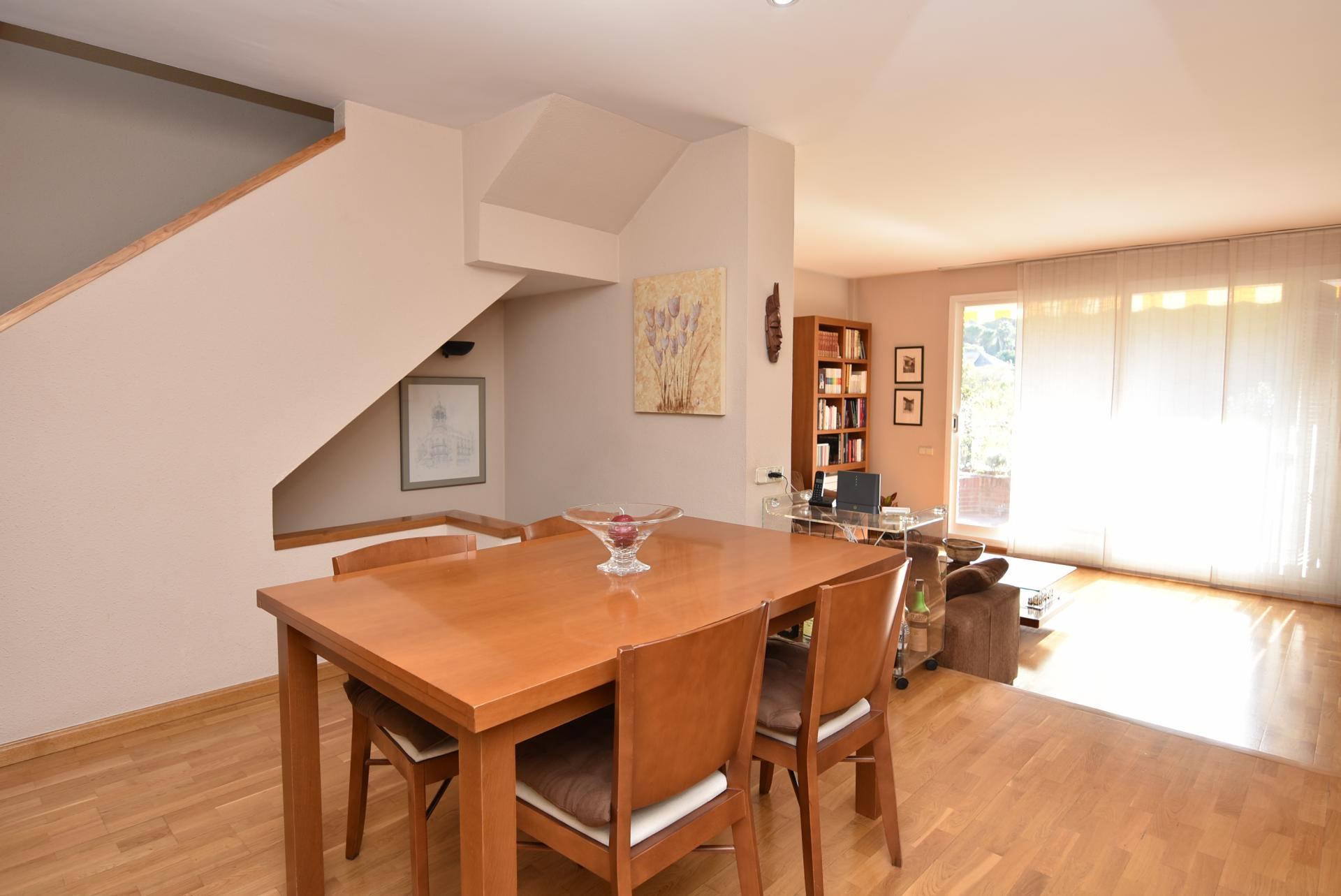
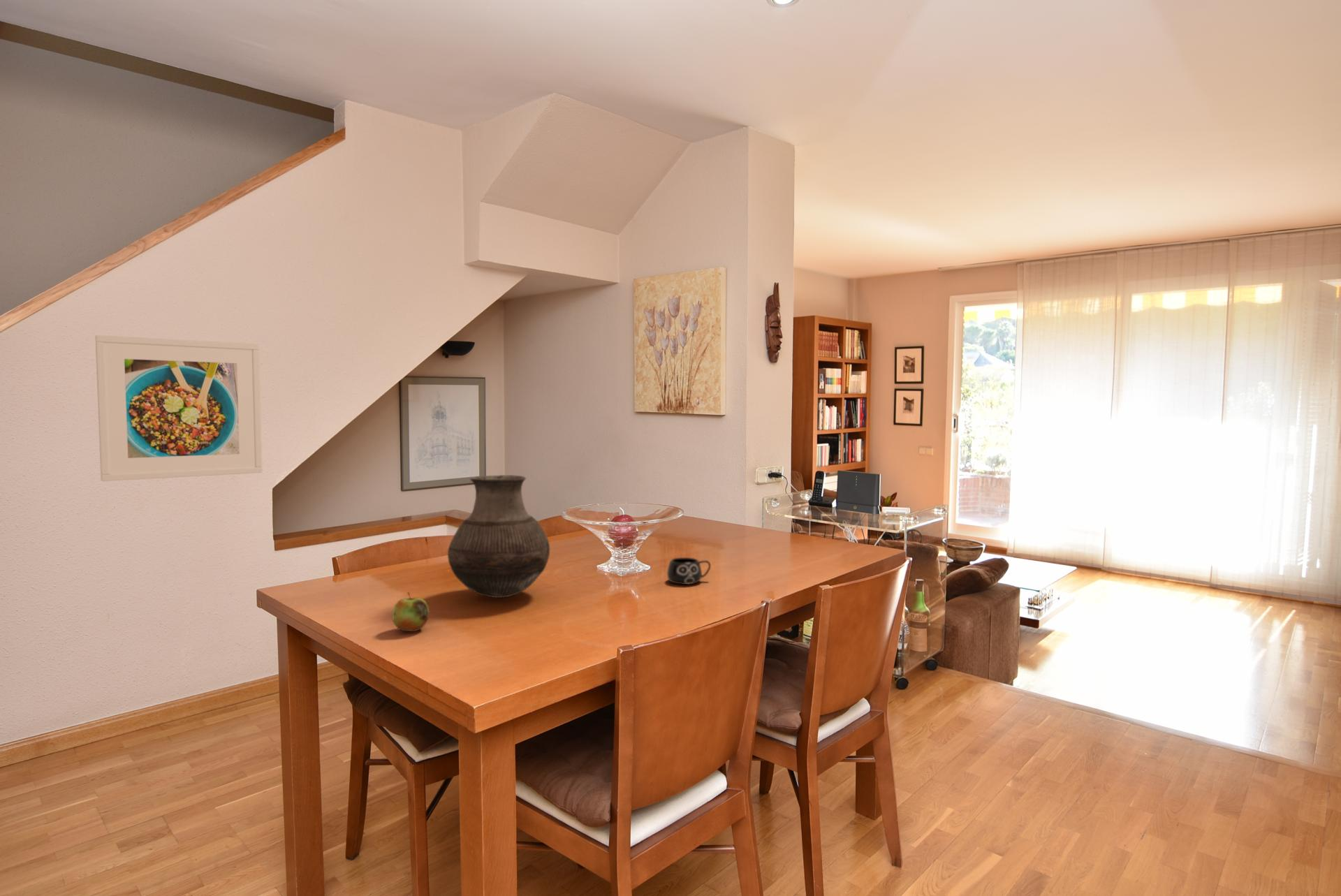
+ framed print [94,335,263,482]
+ vase [447,474,550,598]
+ apple [392,592,430,632]
+ mug [666,557,712,585]
